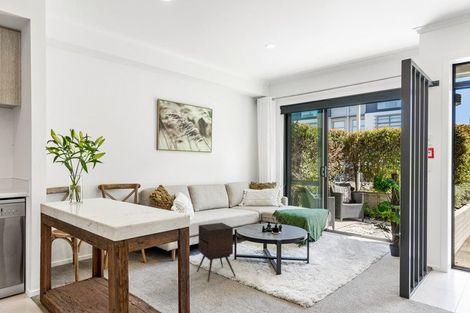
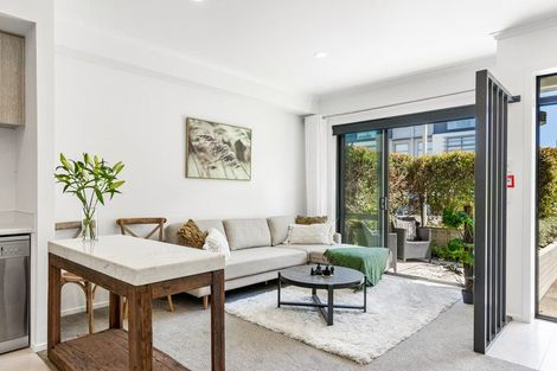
- side table [196,222,236,283]
